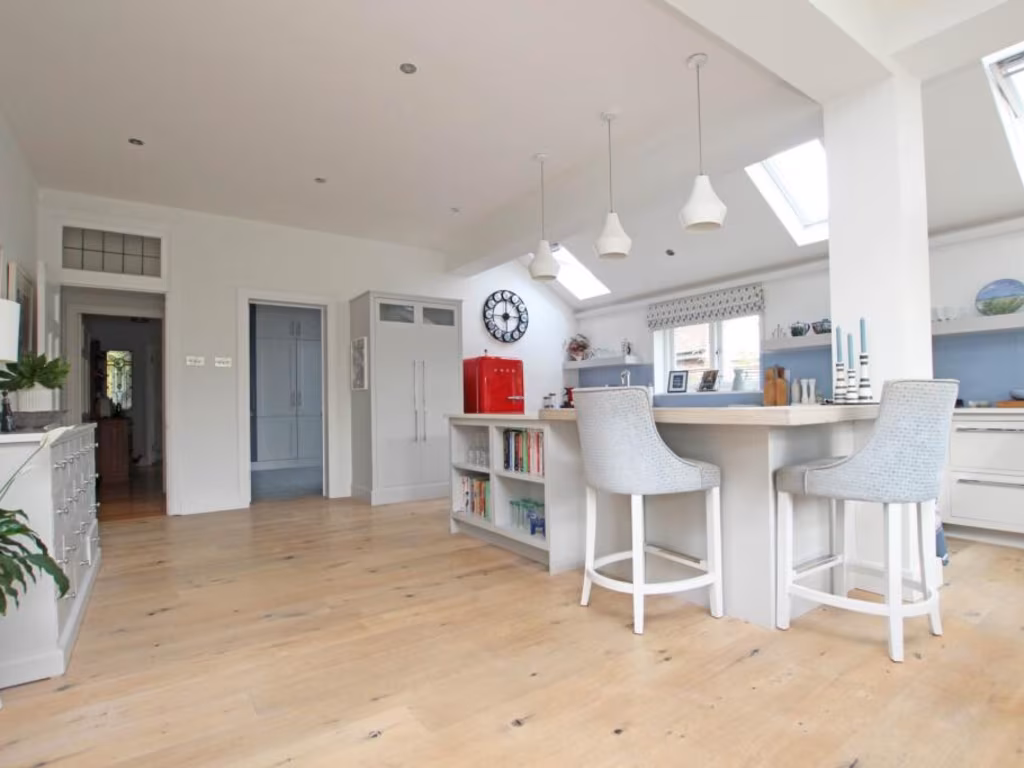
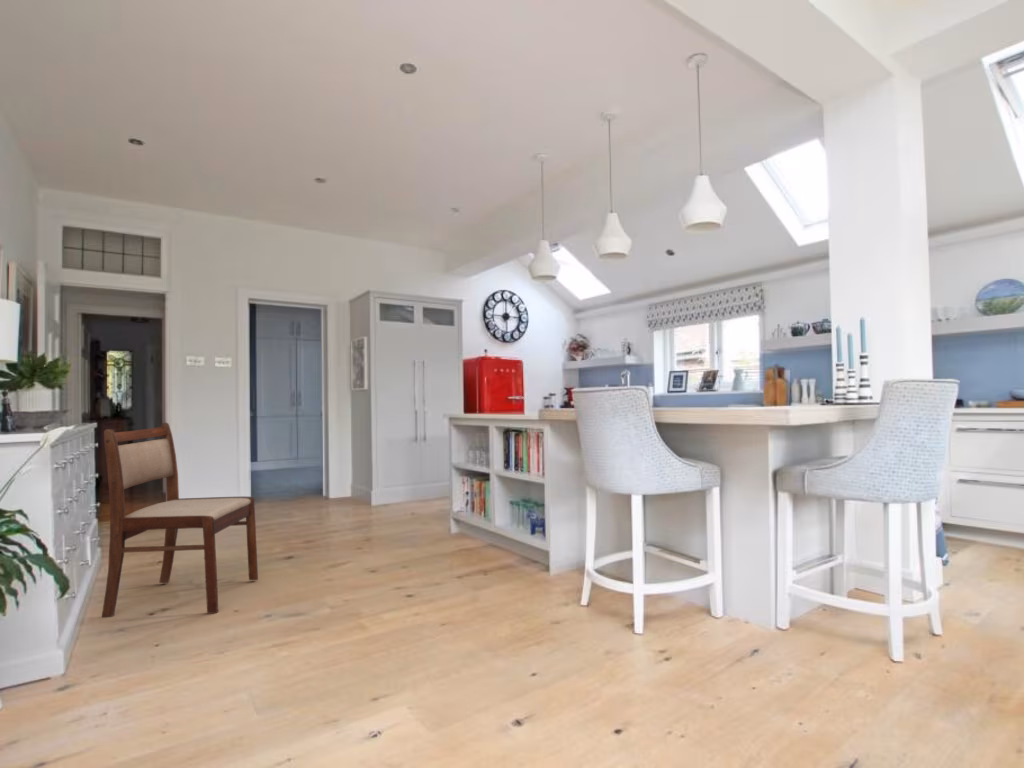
+ dining chair [101,422,259,618]
